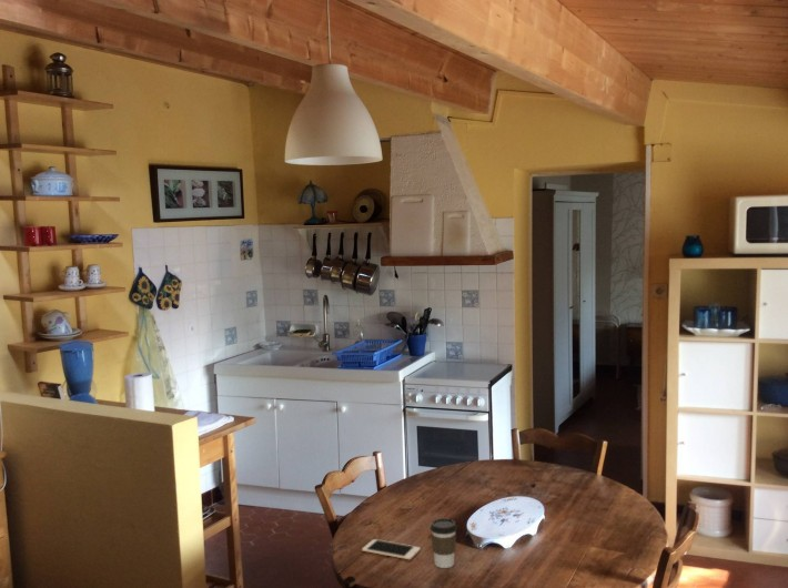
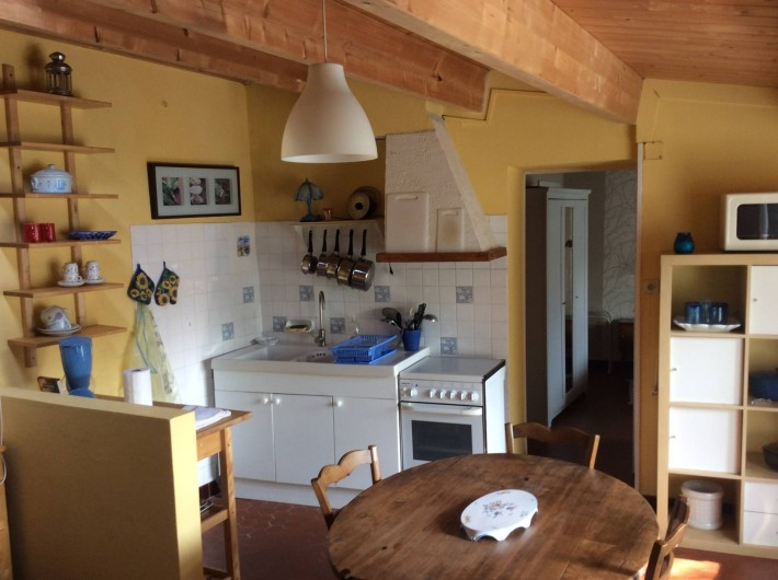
- coffee cup [430,517,458,569]
- cell phone [361,538,422,560]
